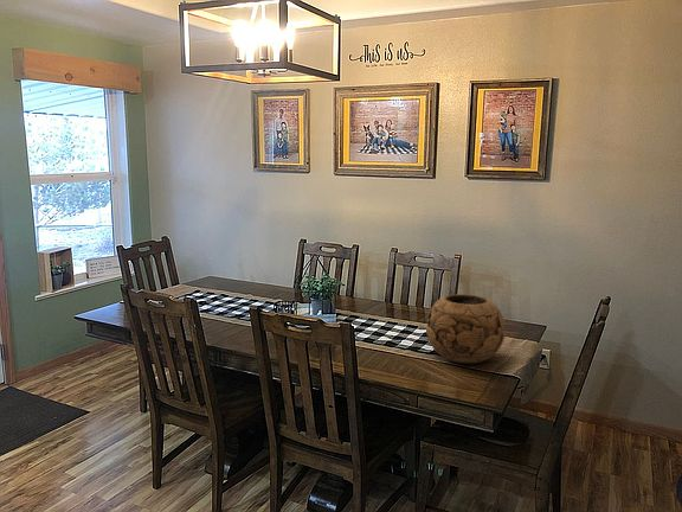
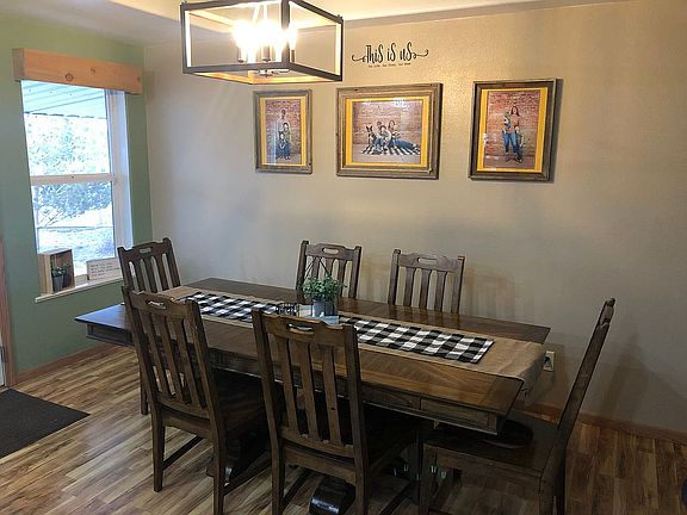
- decorative bowl [425,293,506,365]
